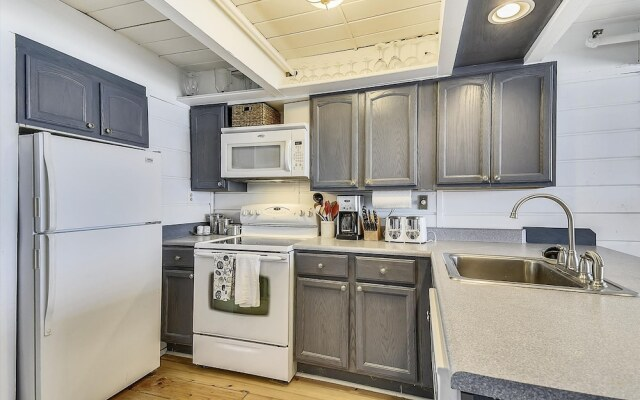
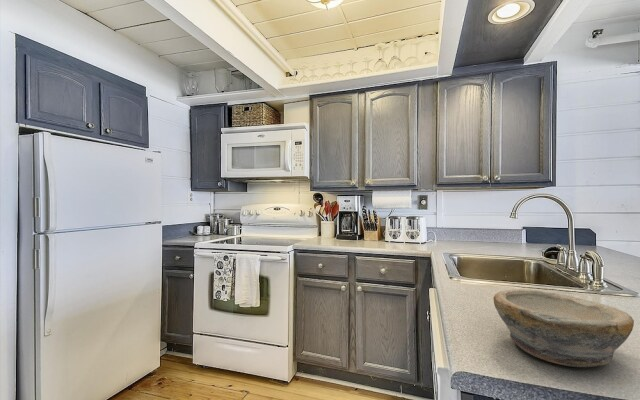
+ bowl [492,288,635,368]
